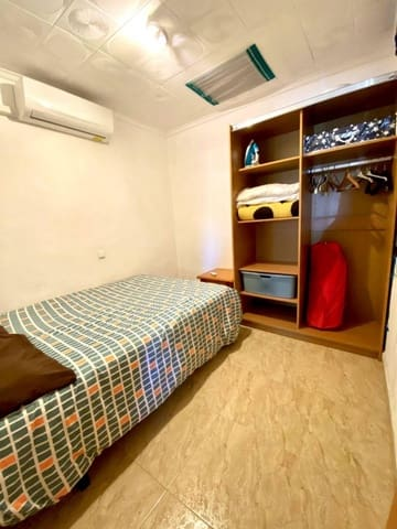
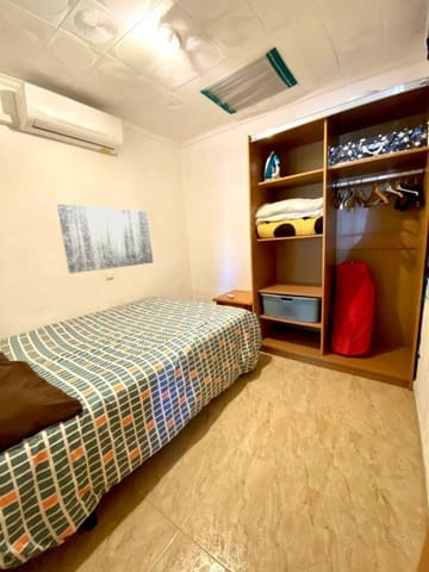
+ wall art [56,203,155,274]
